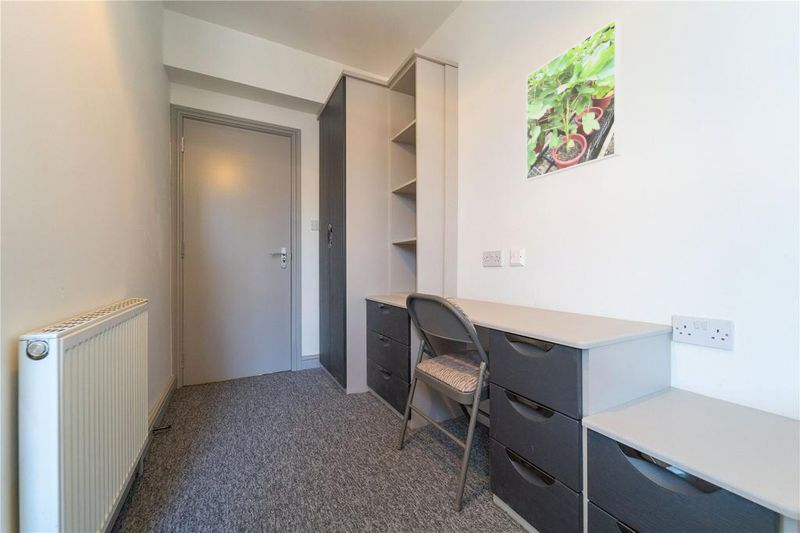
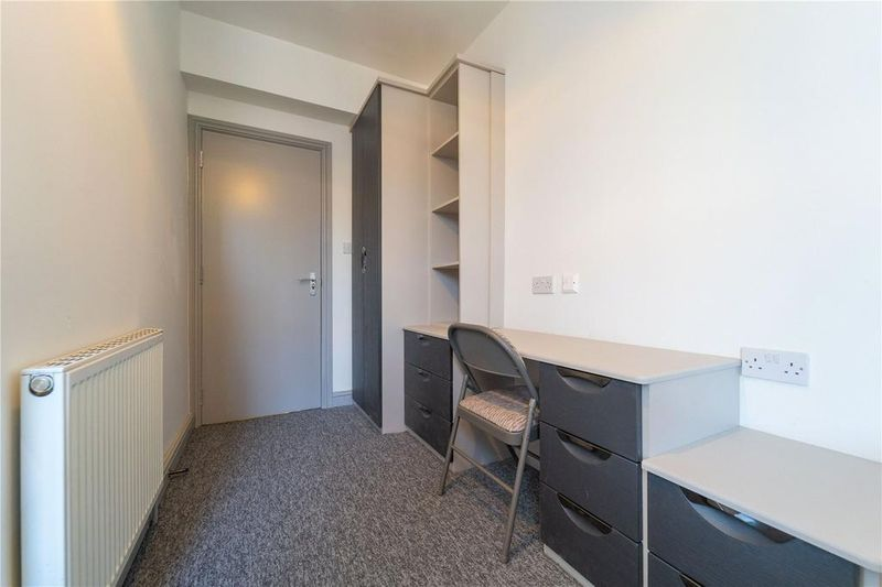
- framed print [525,18,621,182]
